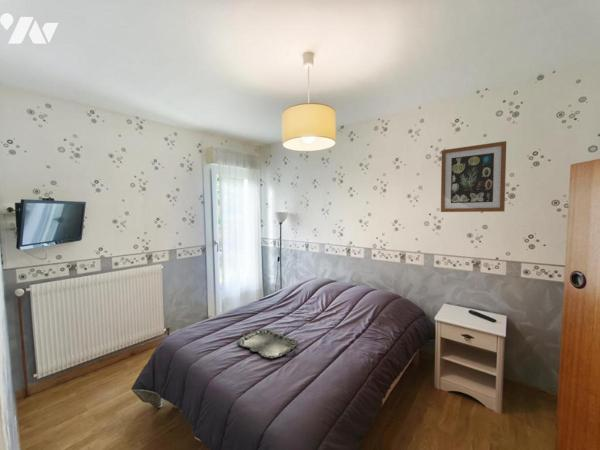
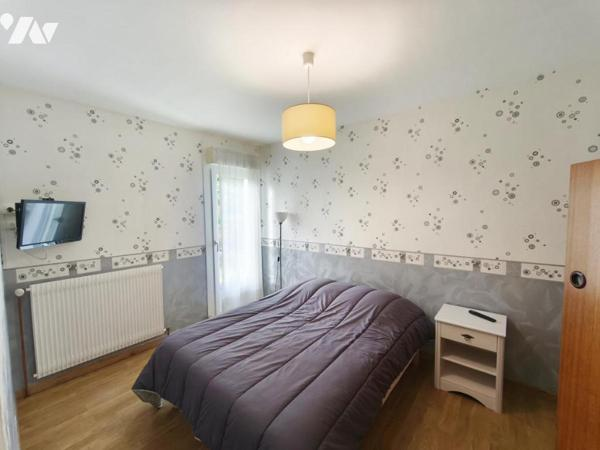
- serving tray [236,328,299,360]
- wall art [440,140,507,213]
